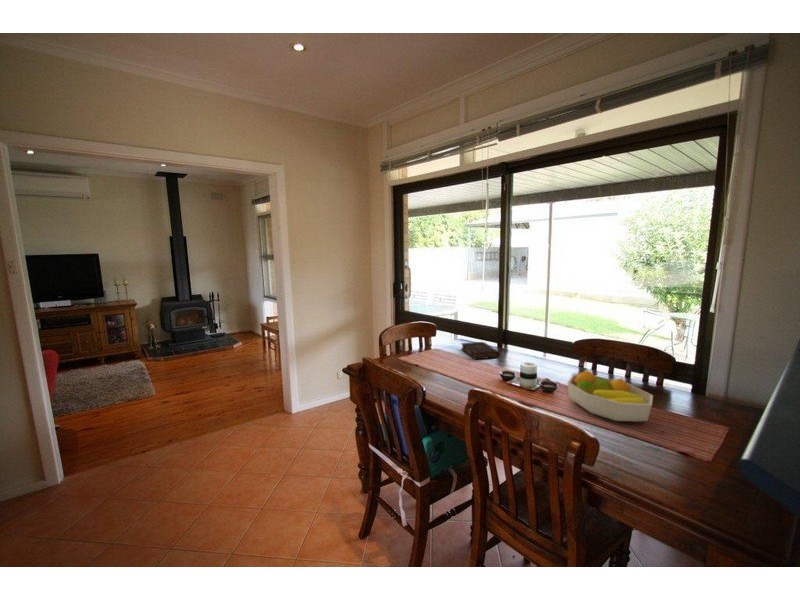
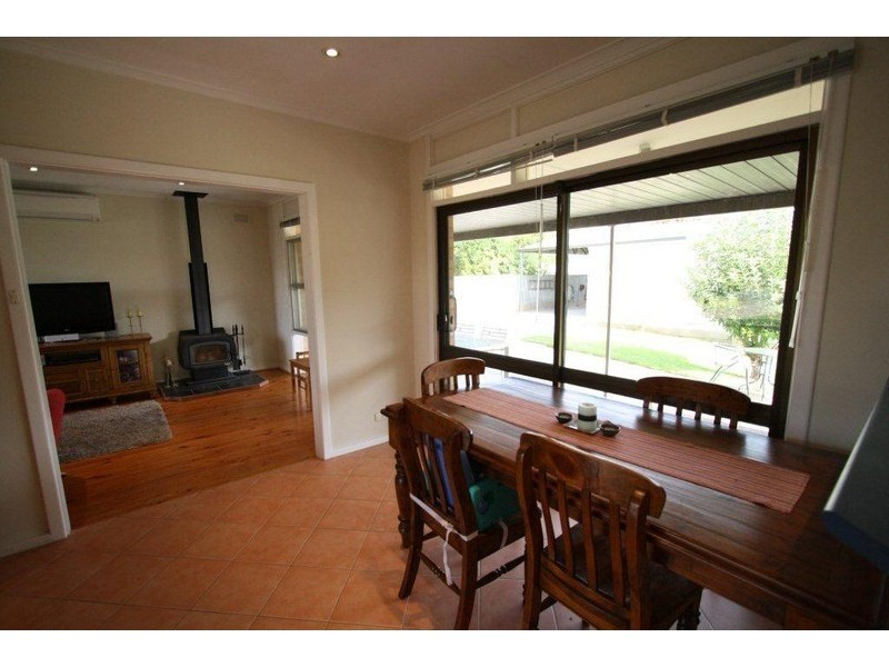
- fruit bowl [566,370,654,423]
- book [460,341,501,360]
